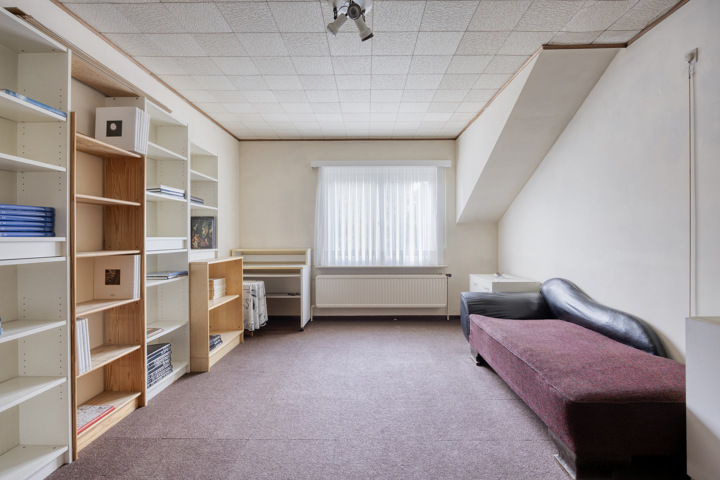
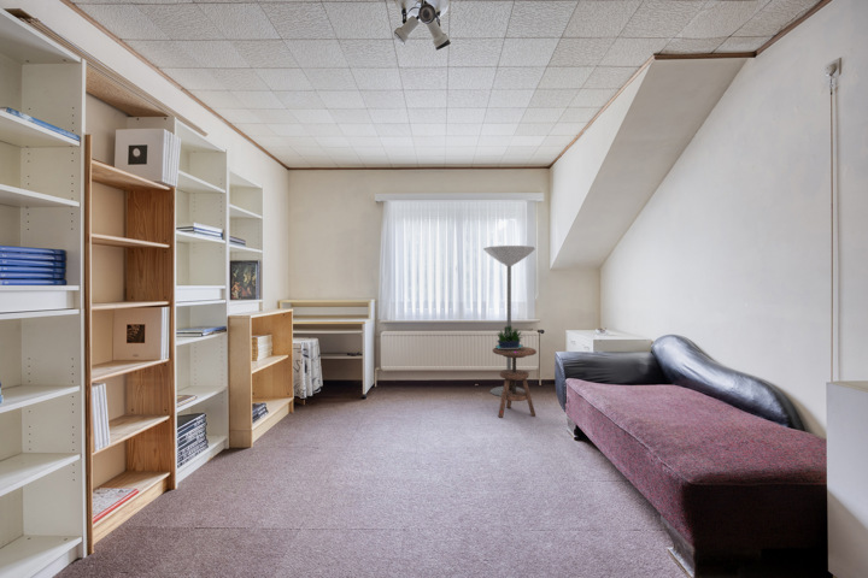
+ side table [492,346,538,419]
+ potted plant [494,325,527,349]
+ floor lamp [482,244,535,397]
